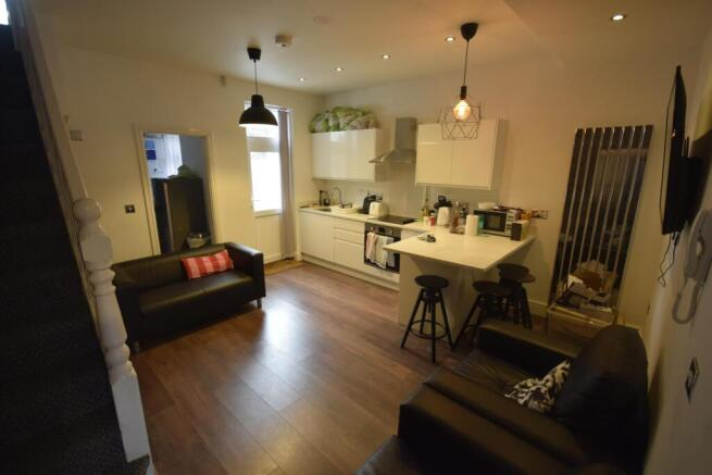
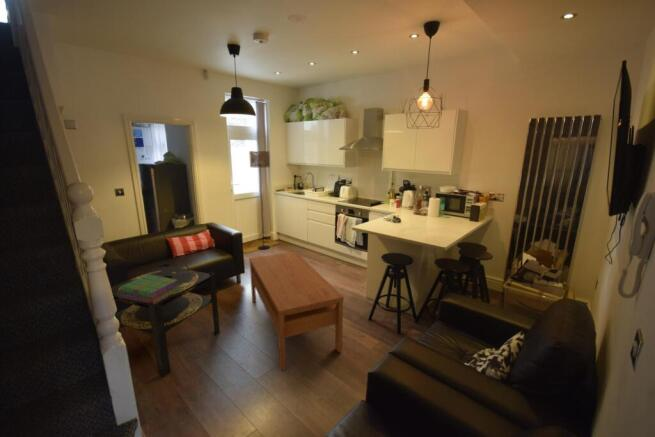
+ stack of books [119,274,180,304]
+ floor lamp [248,150,271,250]
+ side table [110,263,221,378]
+ coffee table [248,251,345,371]
